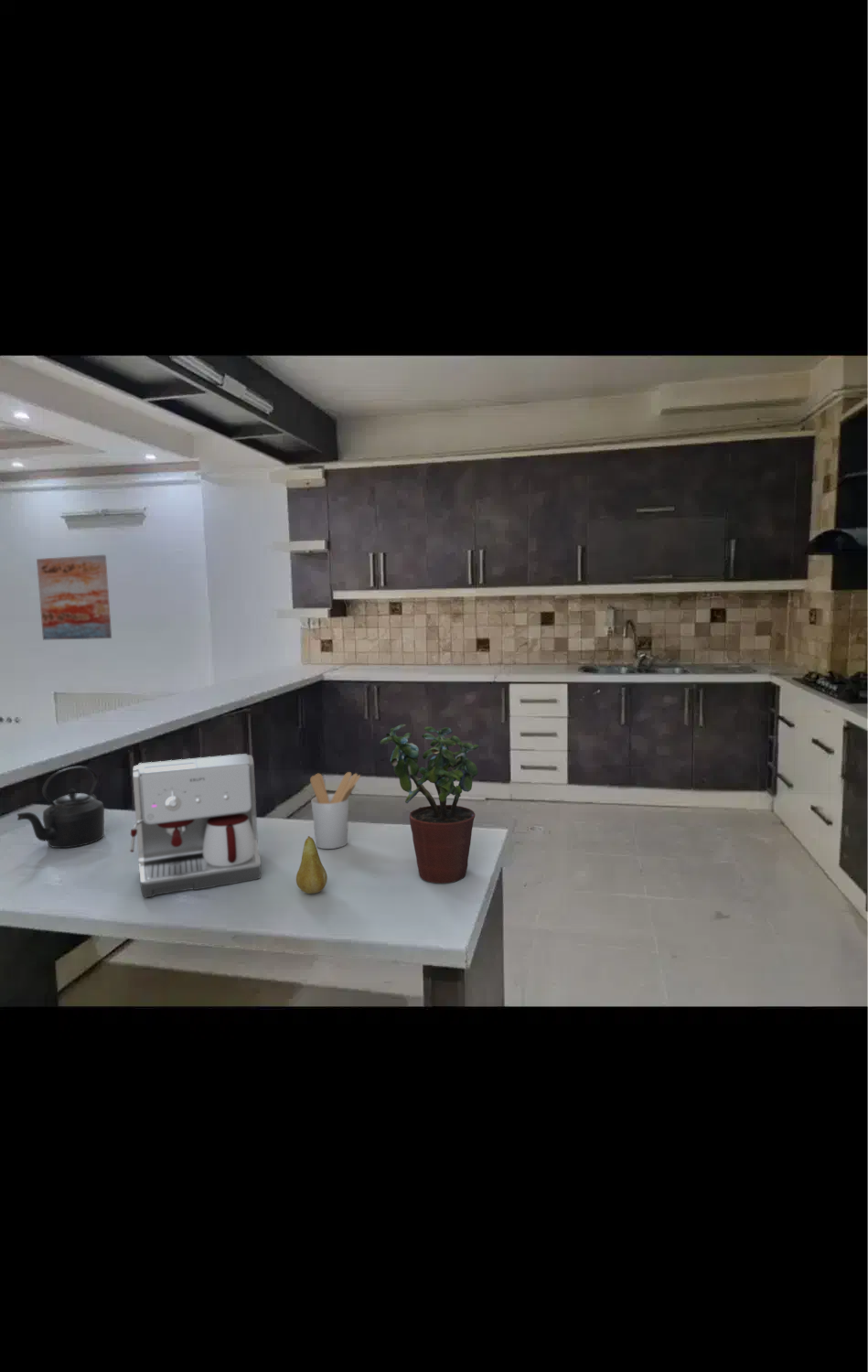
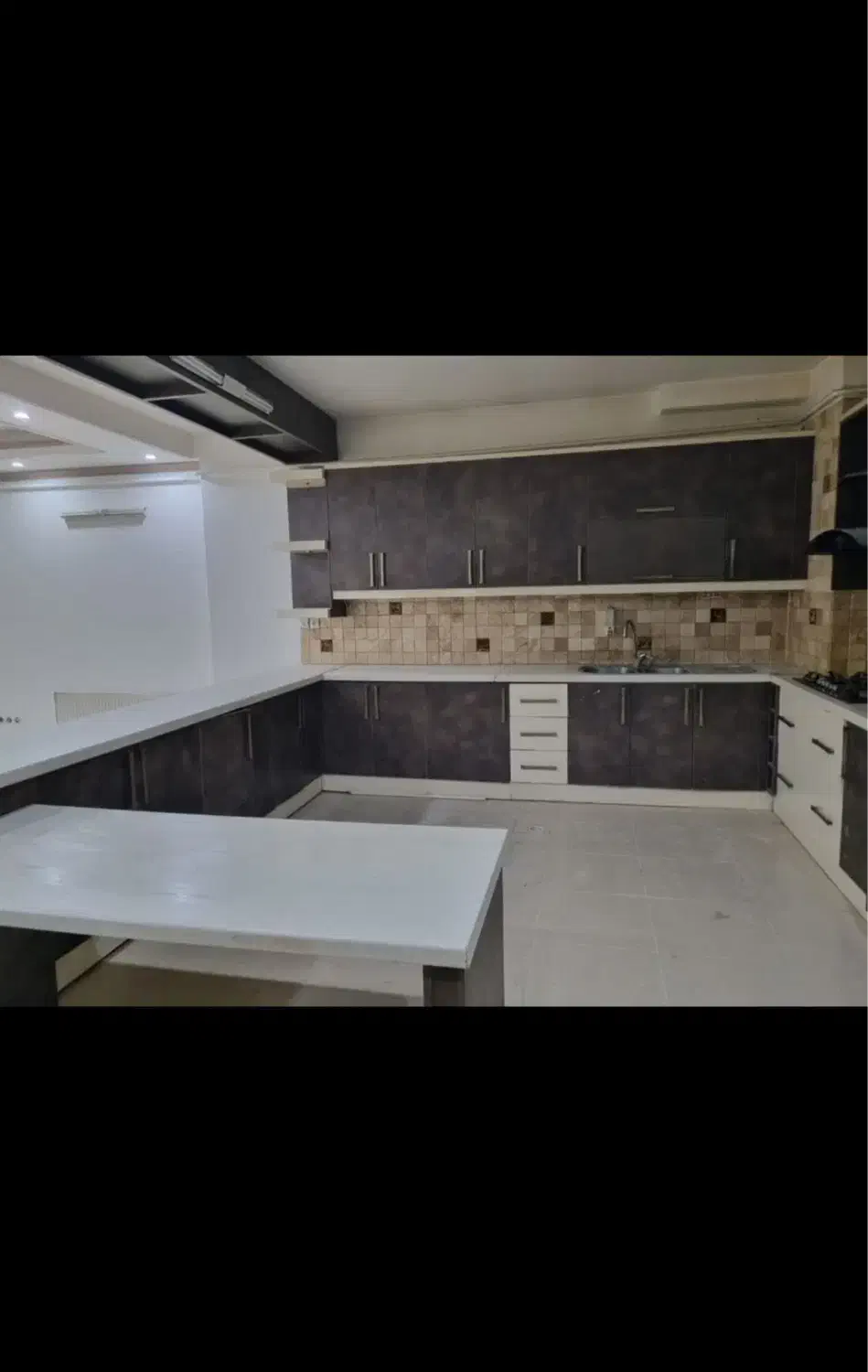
- wall art [36,554,113,641]
- kettle [16,766,105,849]
- potted plant [379,724,480,884]
- utensil holder [309,771,361,850]
- fruit [295,835,328,895]
- coffee maker [129,753,262,898]
